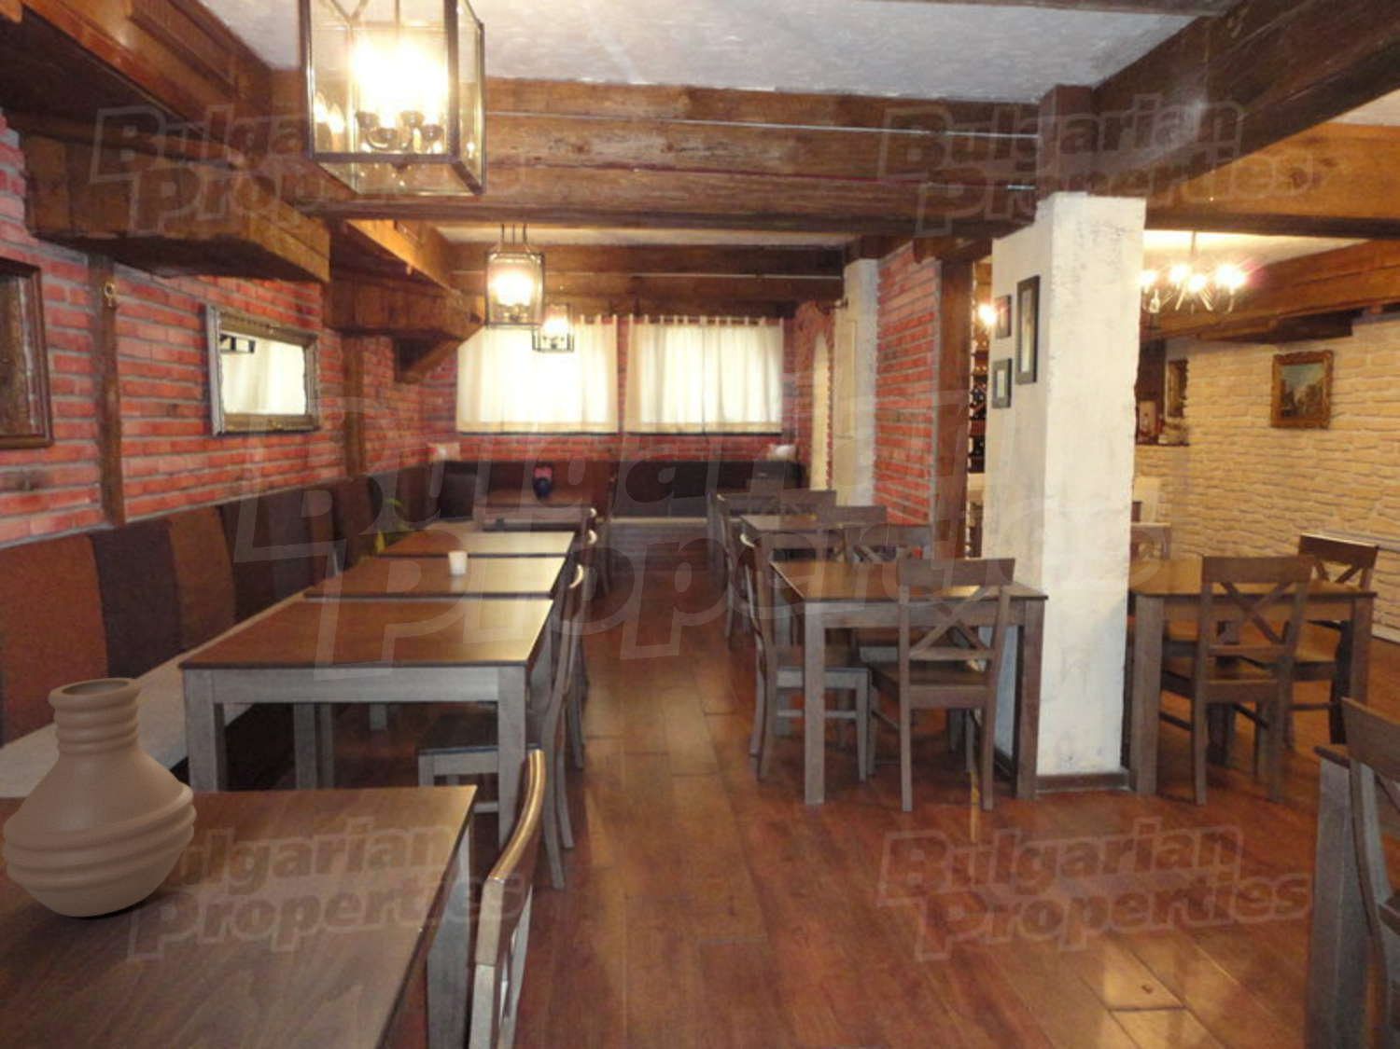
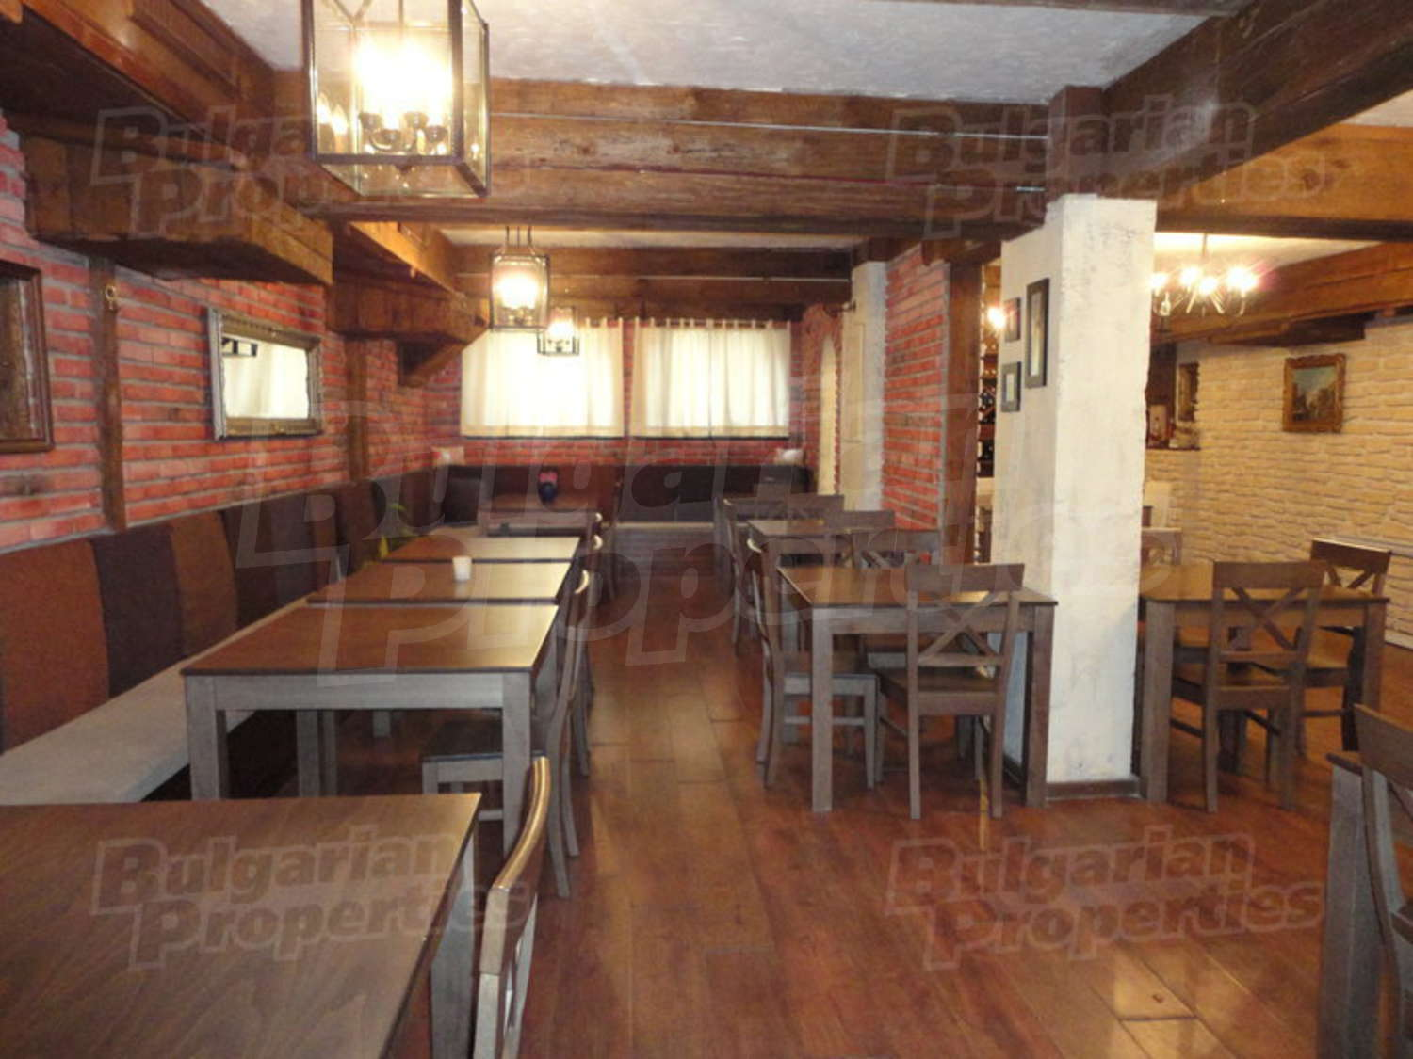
- vase [0,677,197,918]
